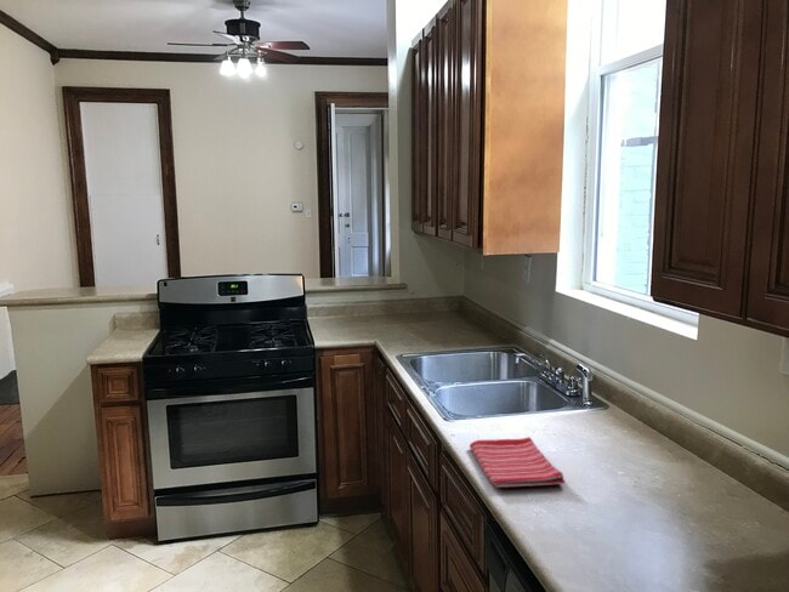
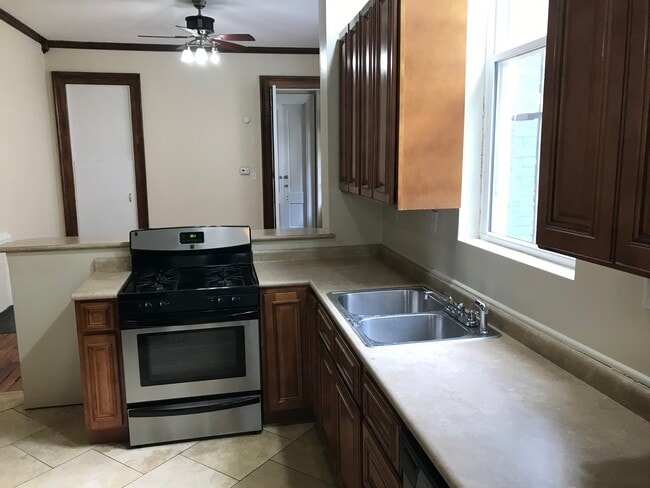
- dish towel [469,436,566,489]
